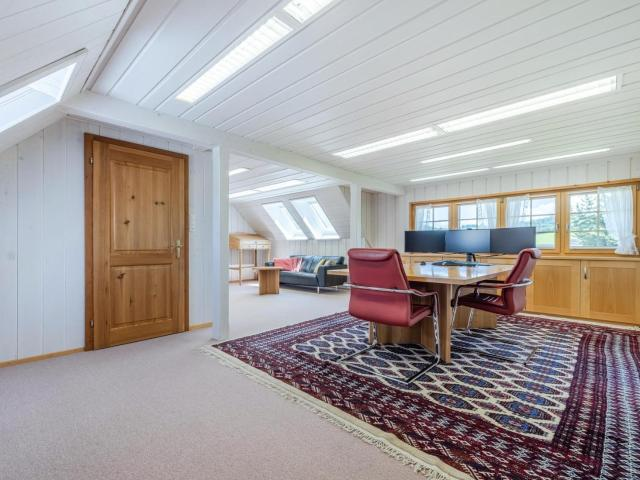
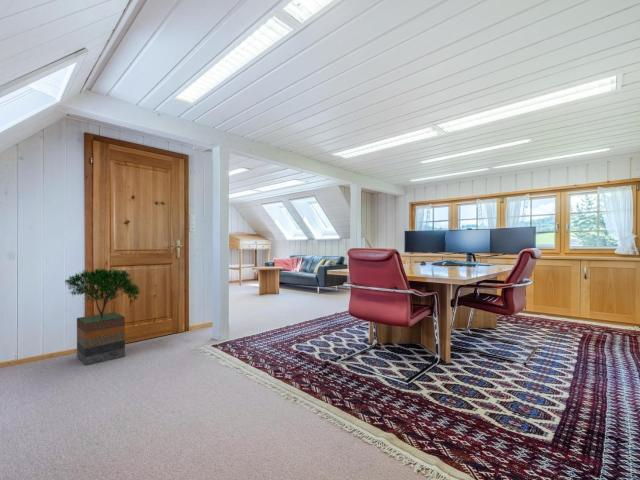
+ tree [65,267,142,367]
